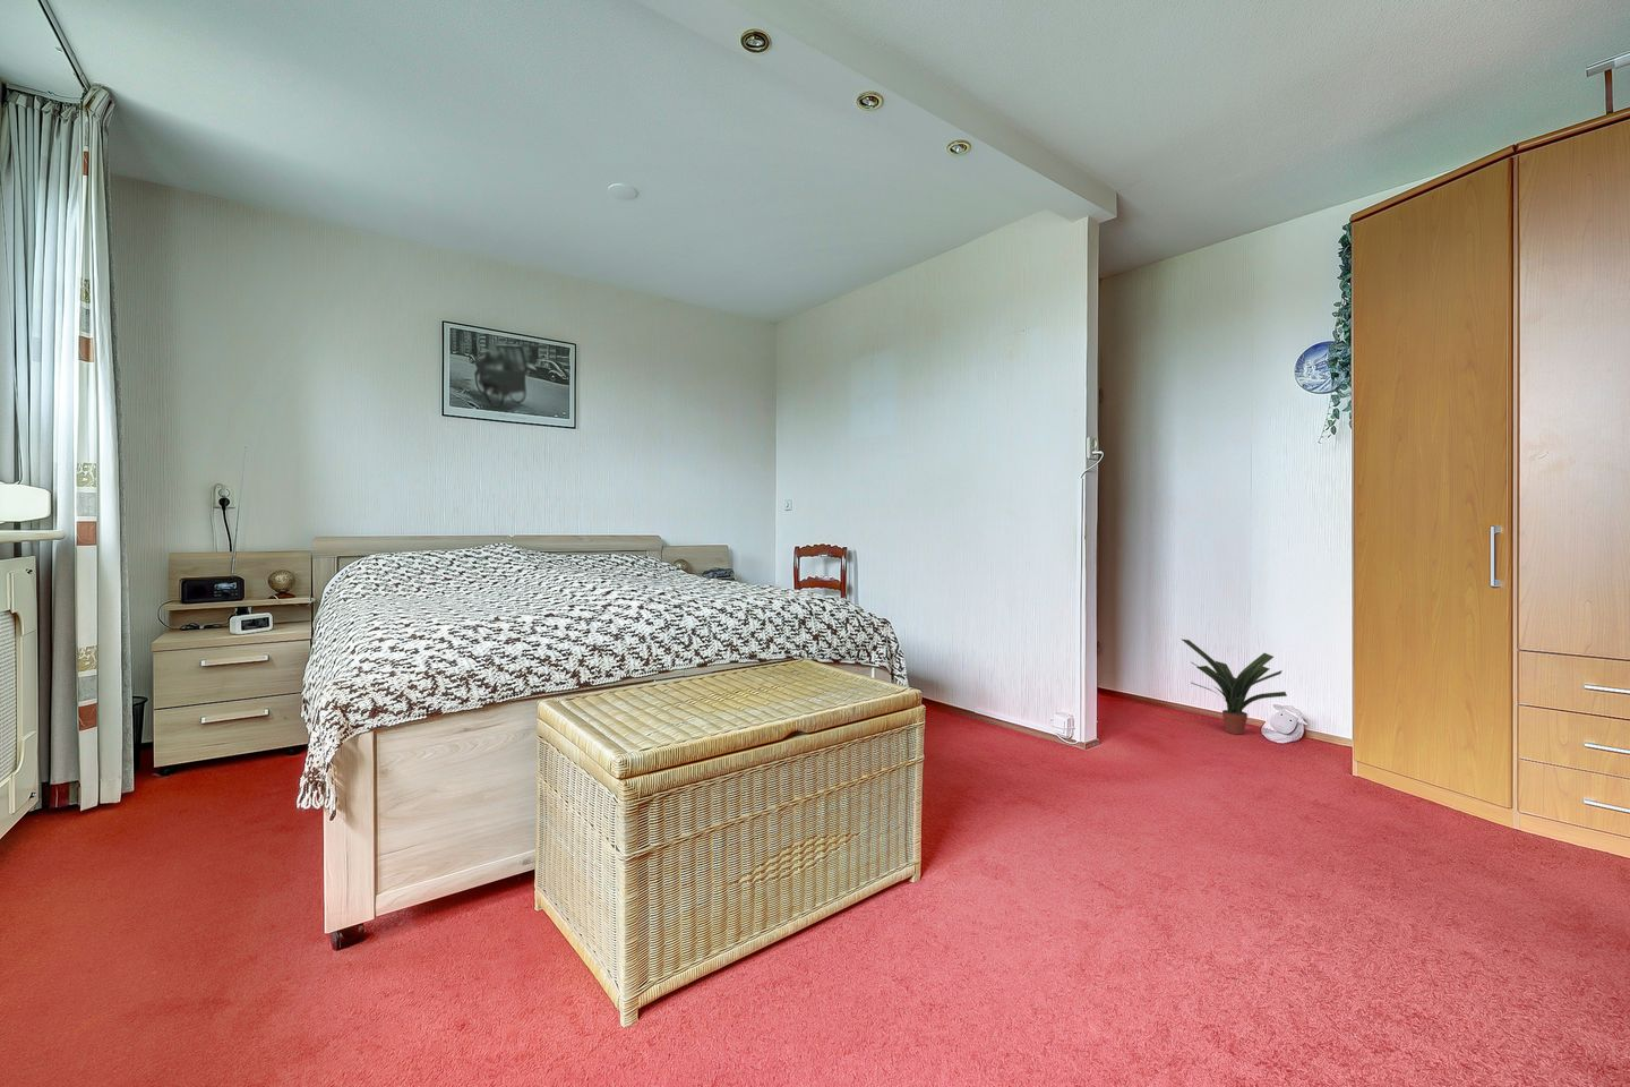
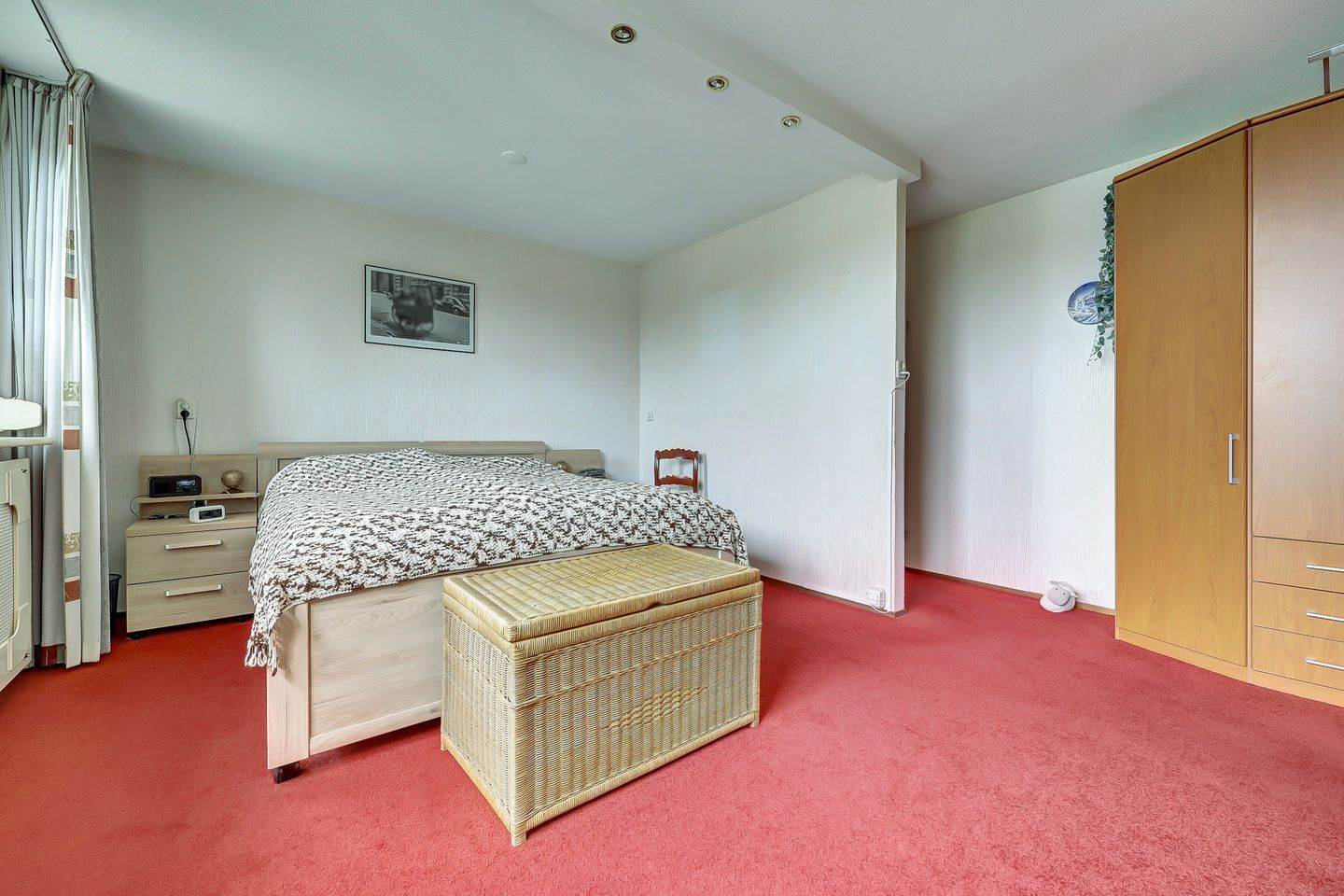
- potted plant [1180,638,1288,736]
